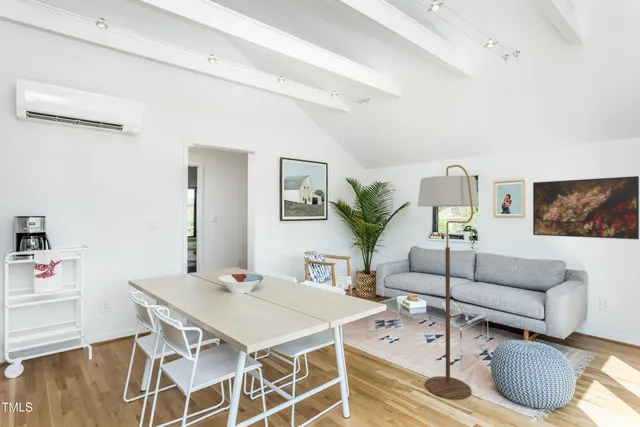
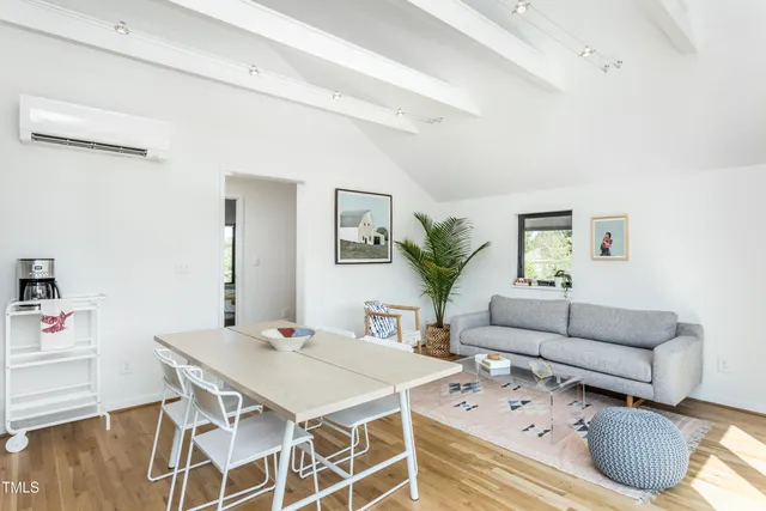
- floor lamp [417,164,480,400]
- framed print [532,175,640,240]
